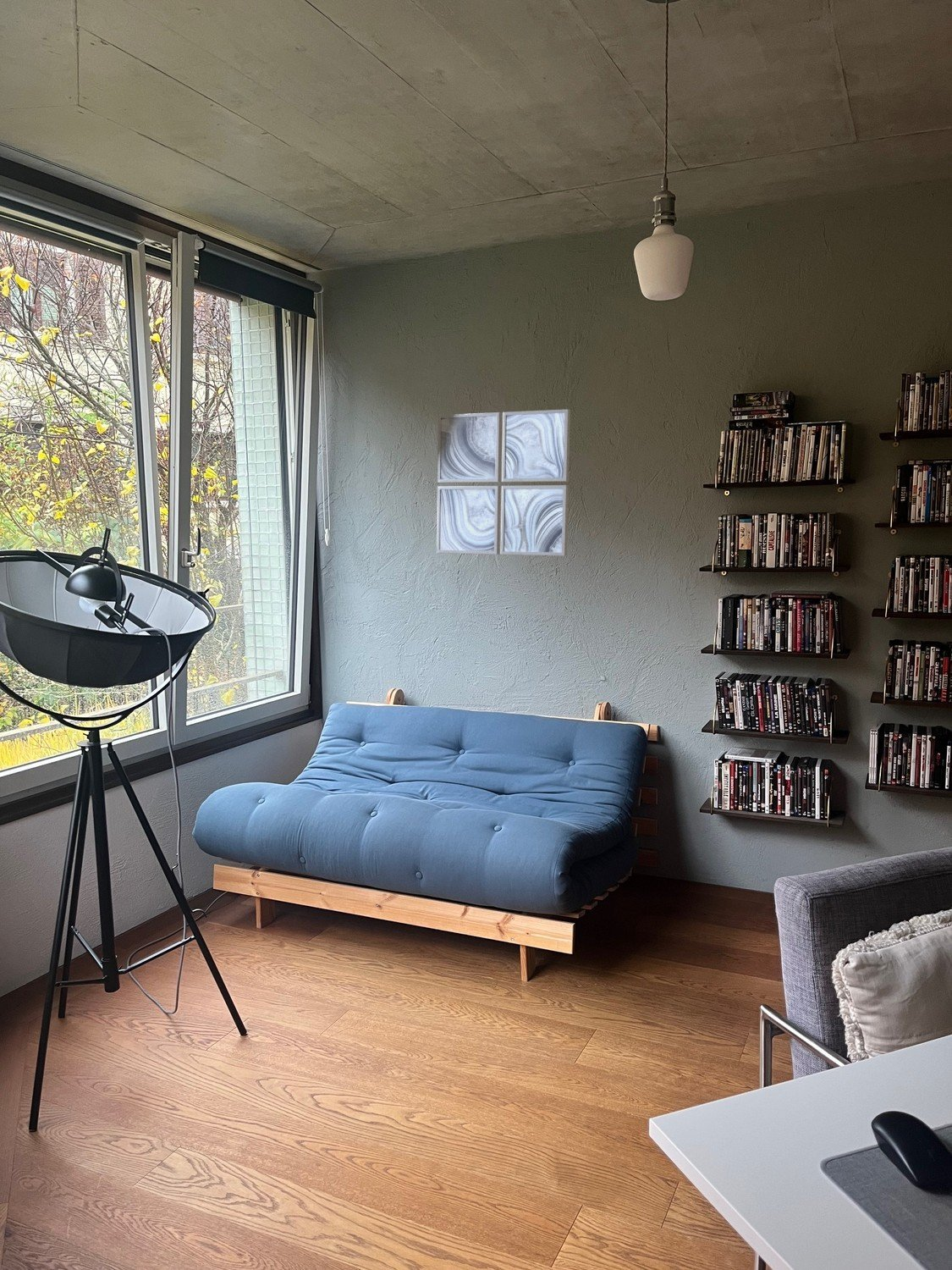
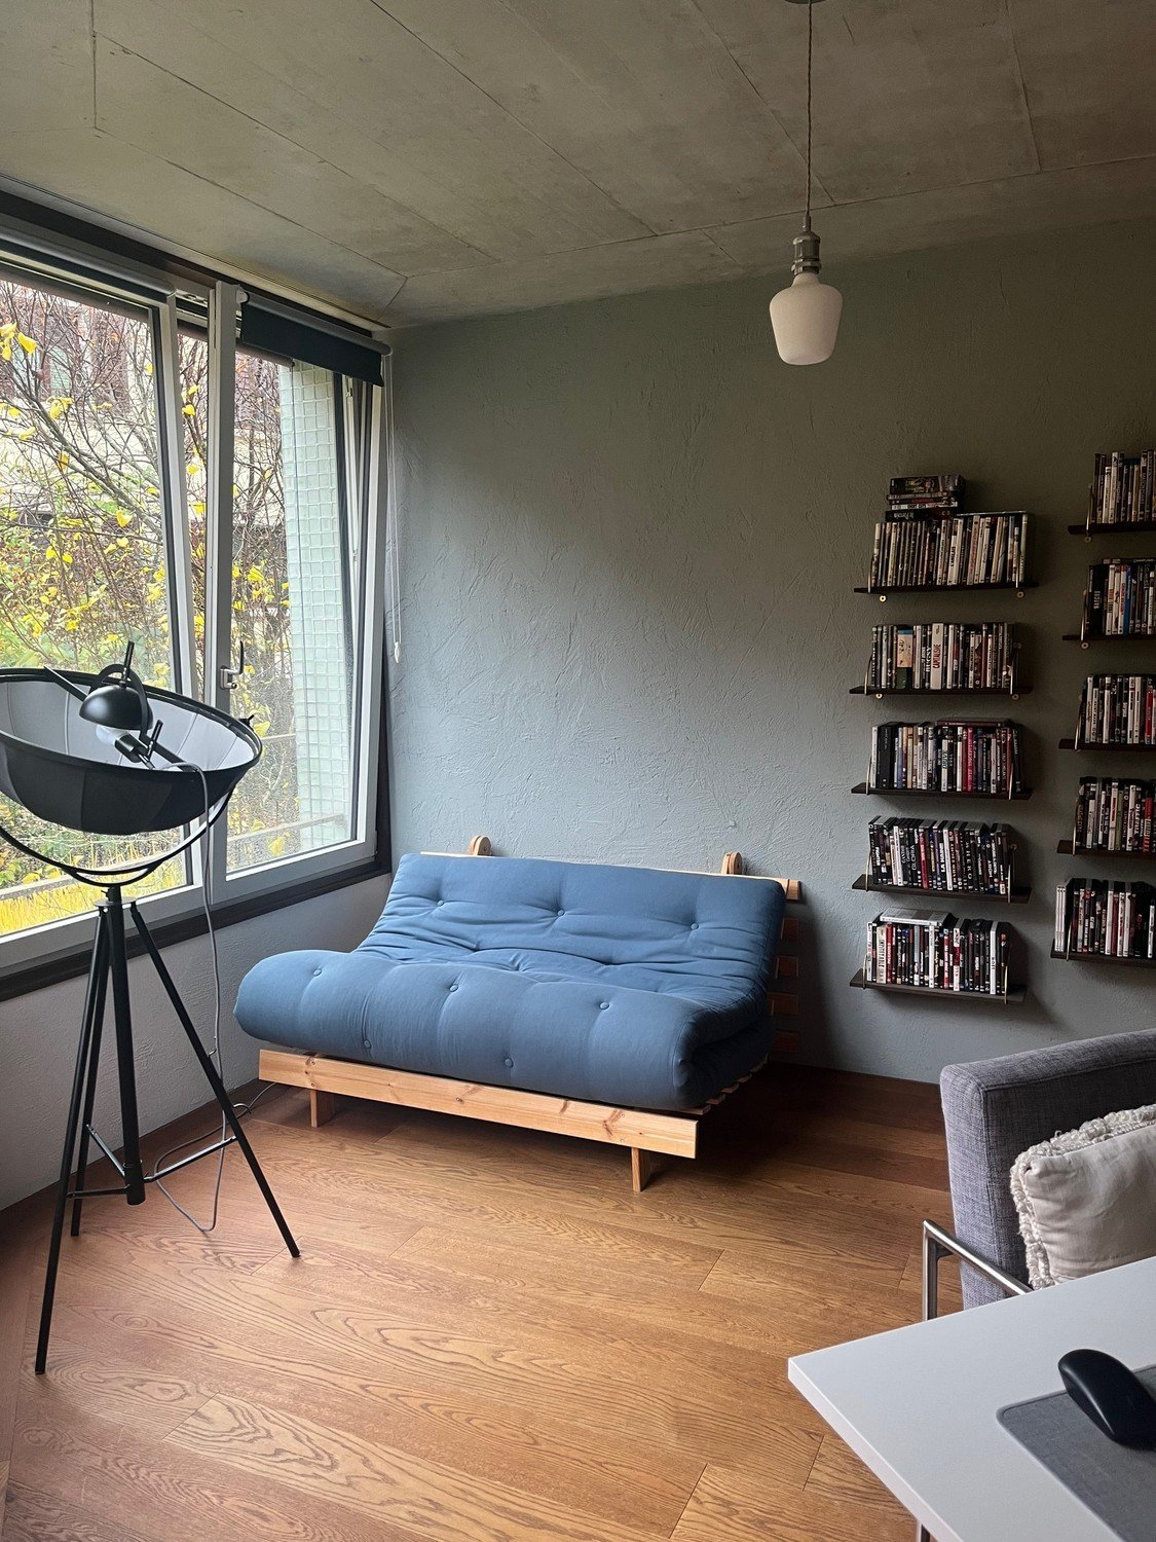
- wall art [436,408,571,557]
